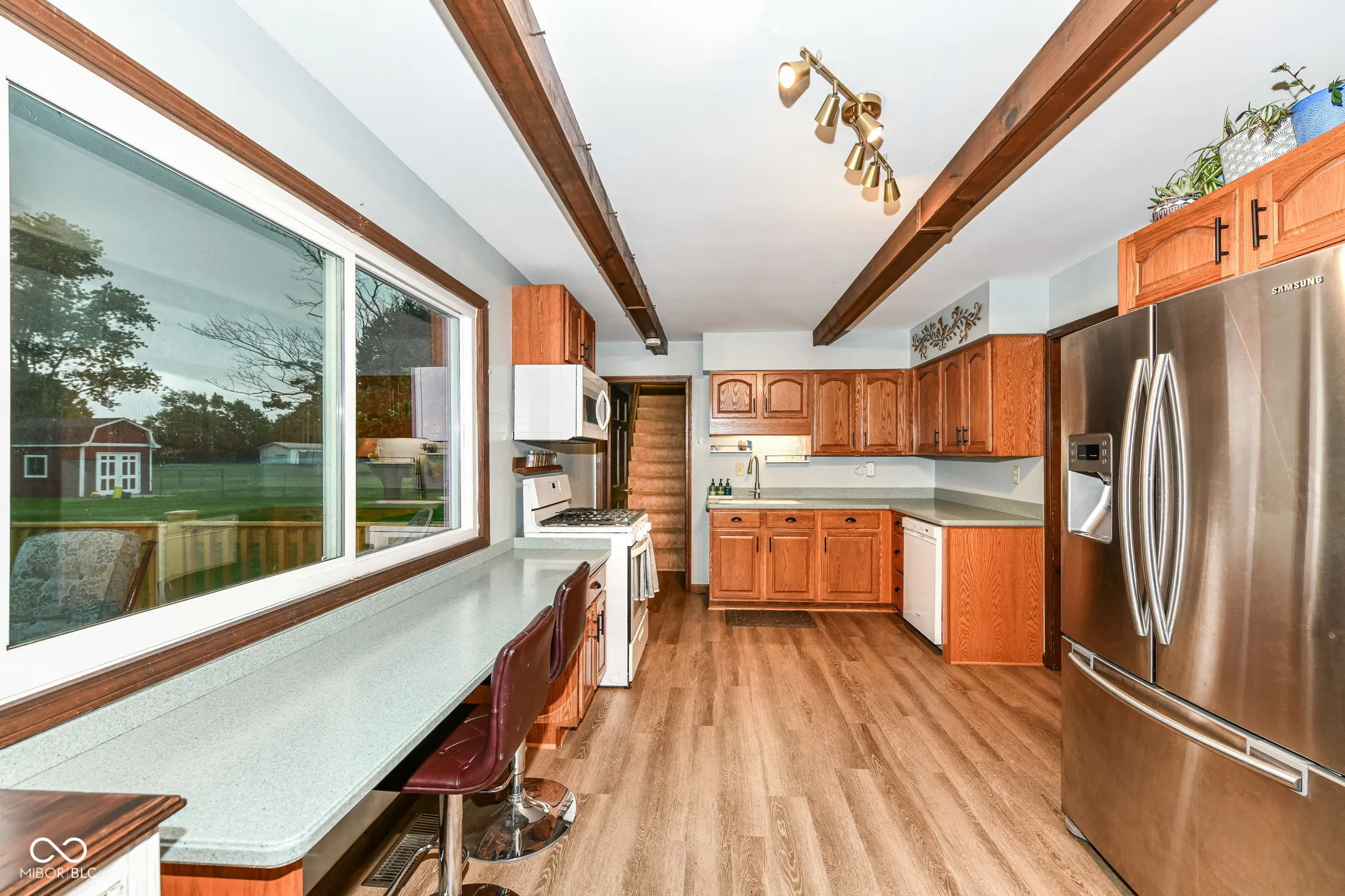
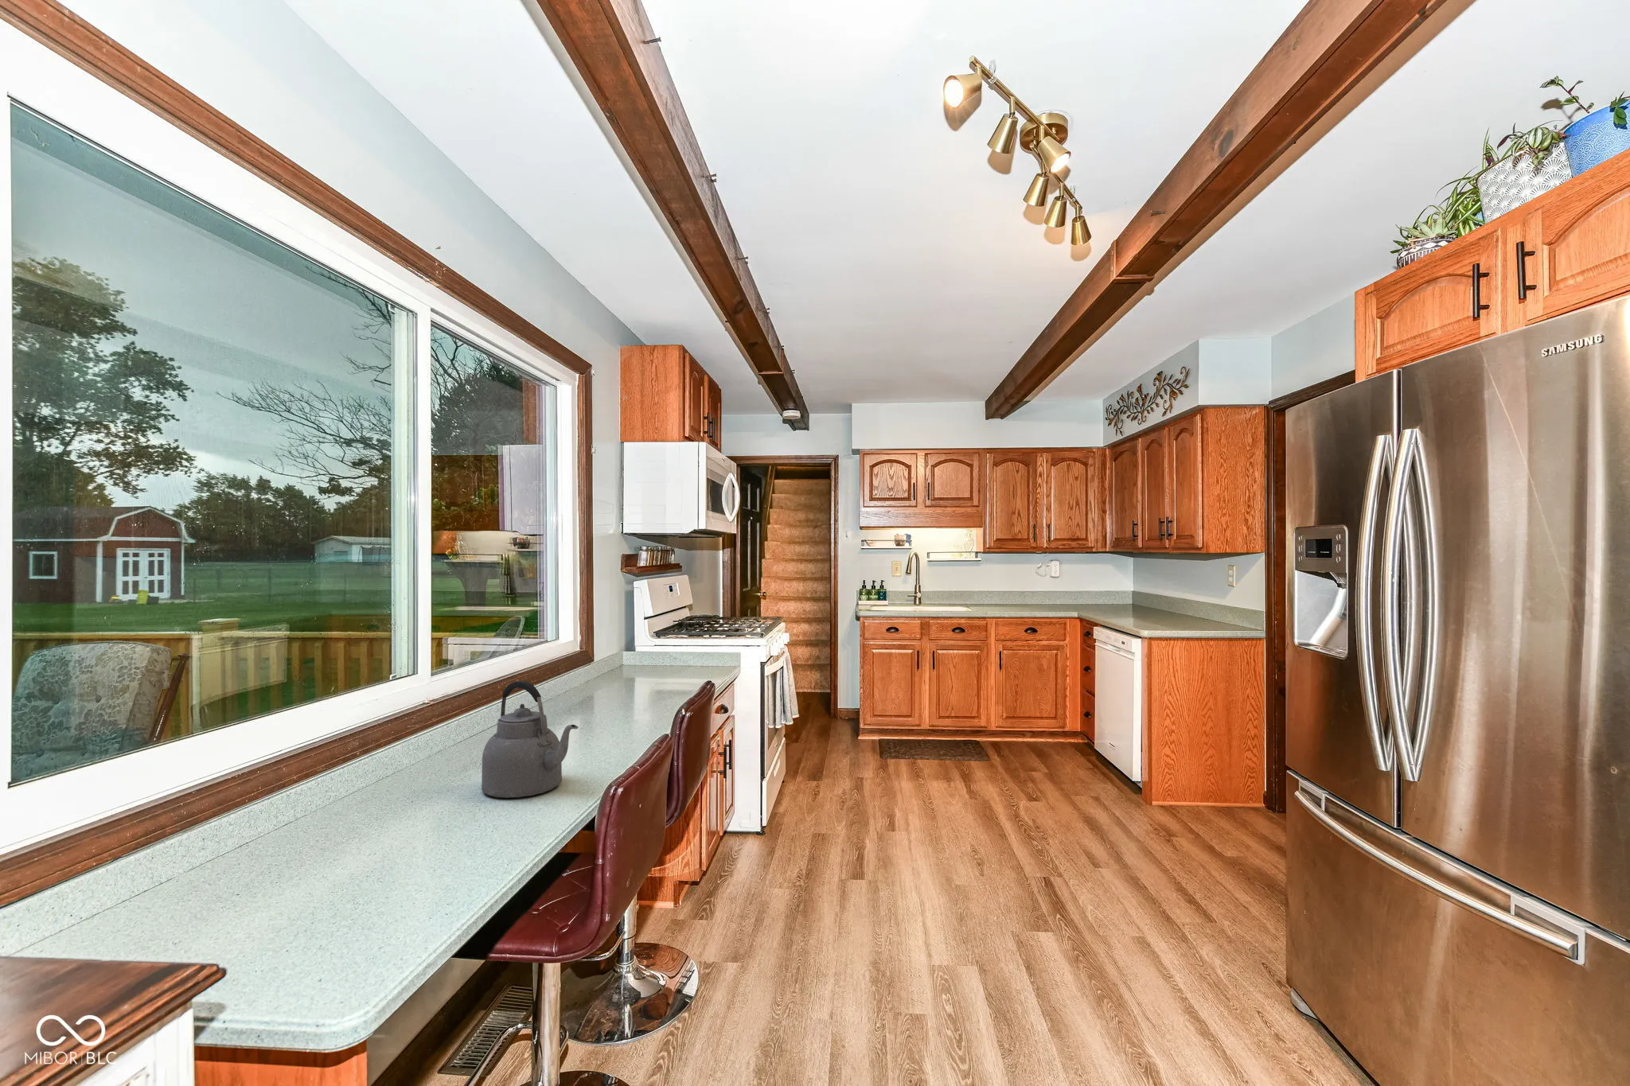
+ kettle [481,680,579,799]
